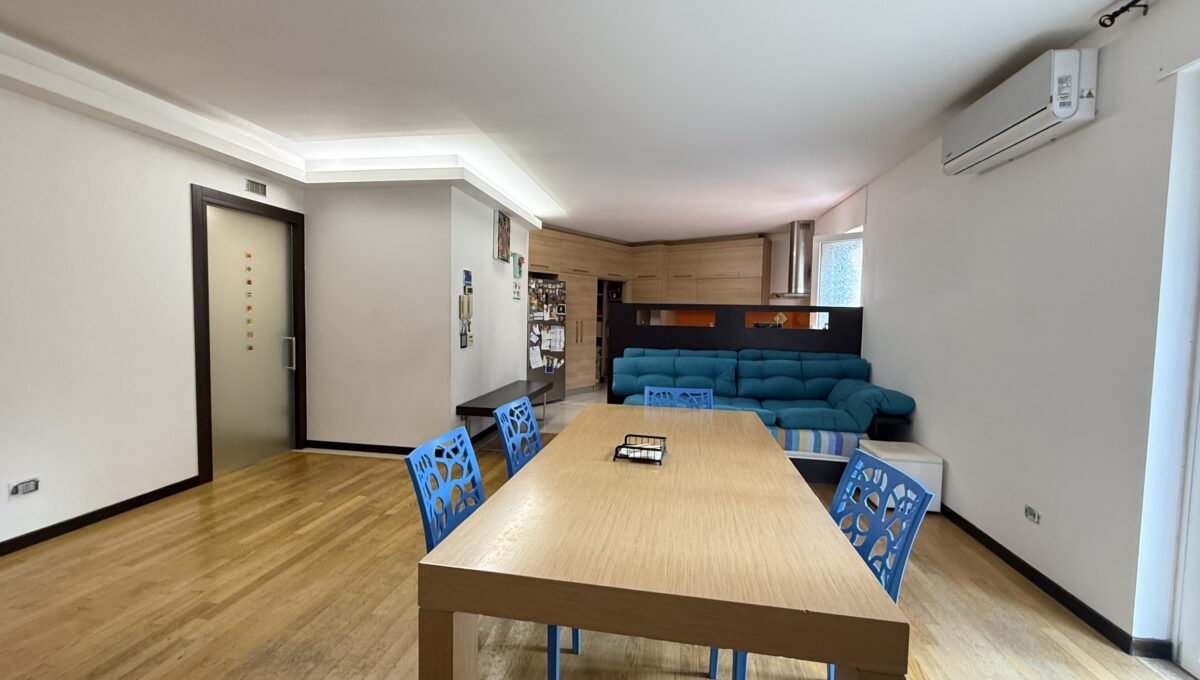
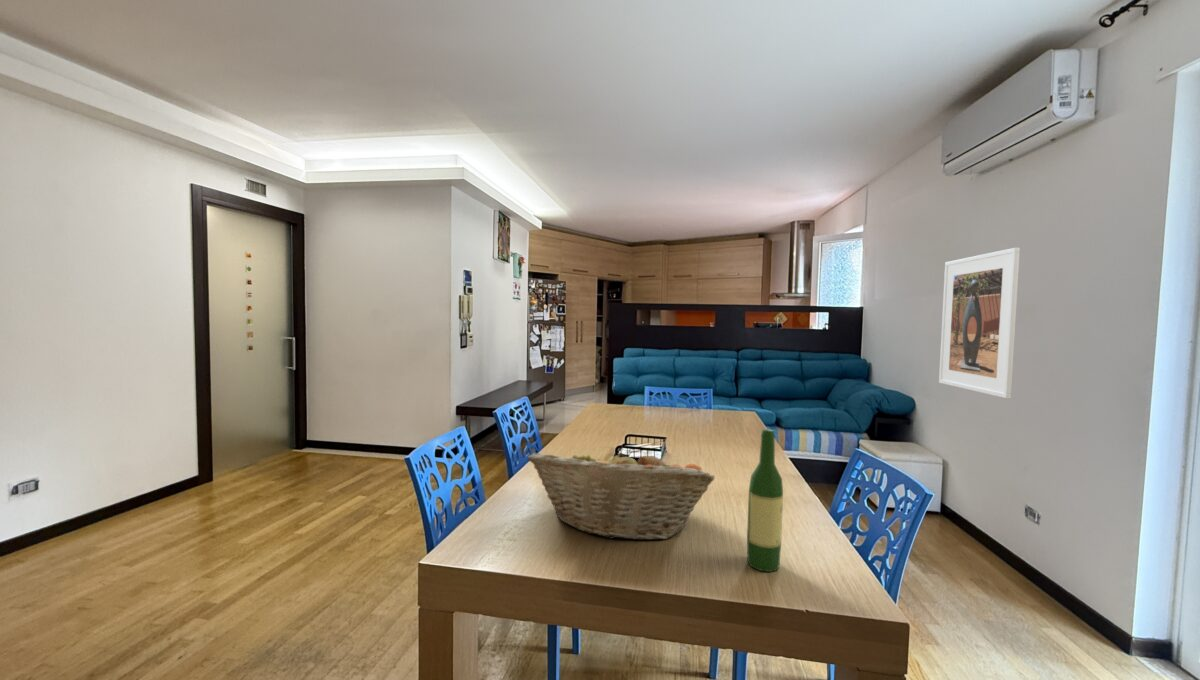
+ fruit basket [527,445,716,541]
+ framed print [938,247,1021,399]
+ wine bottle [746,428,784,573]
